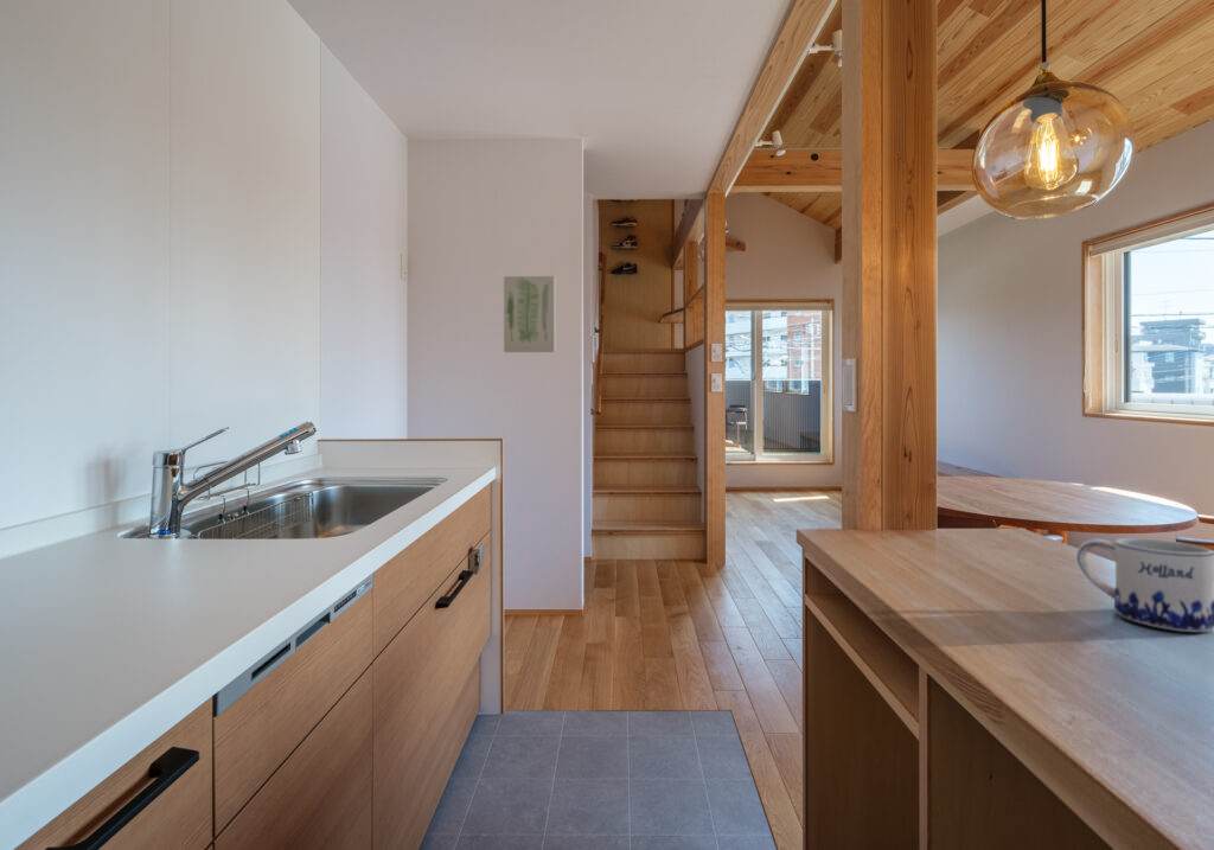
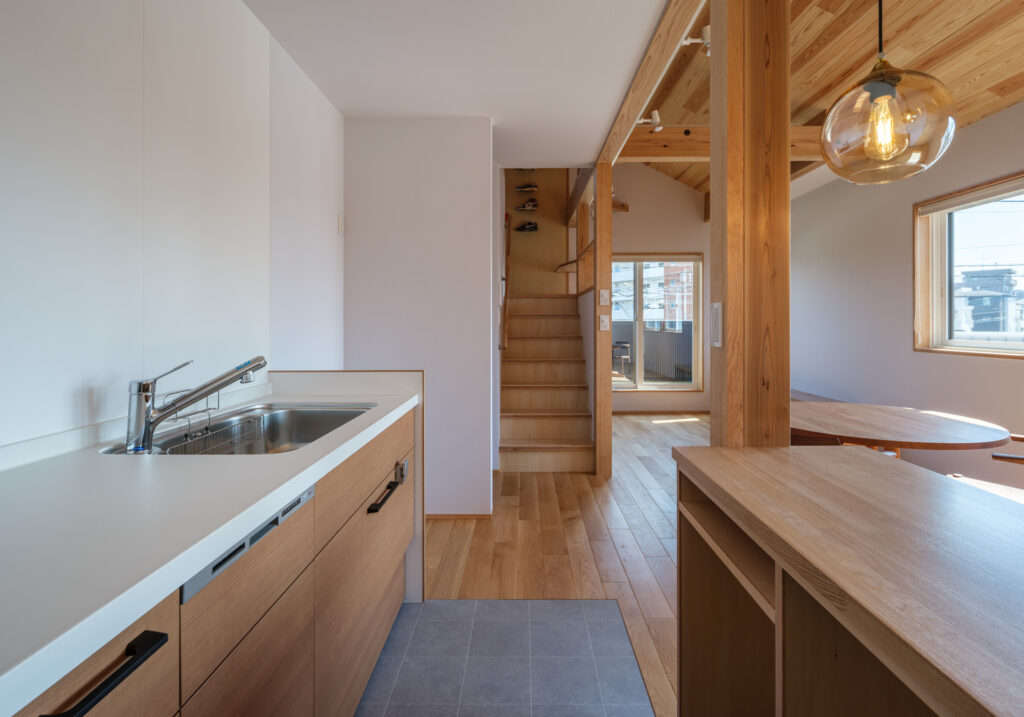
- wall art [503,275,556,353]
- mug [1075,537,1214,633]
